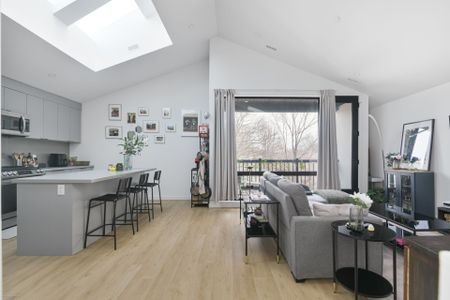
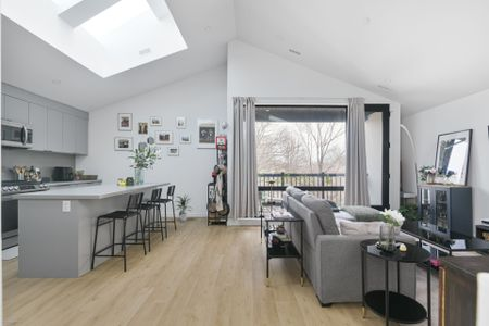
+ indoor plant [173,193,193,222]
